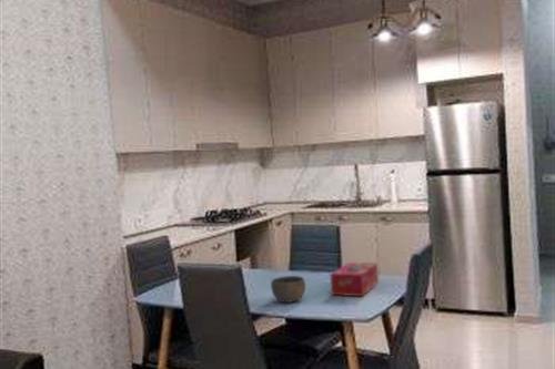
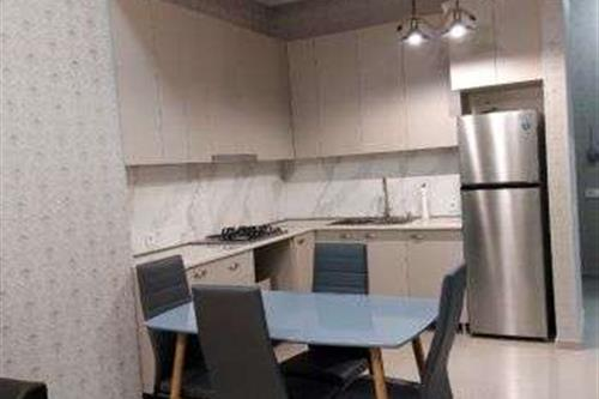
- bowl [270,275,306,304]
- tissue box [329,262,380,297]
